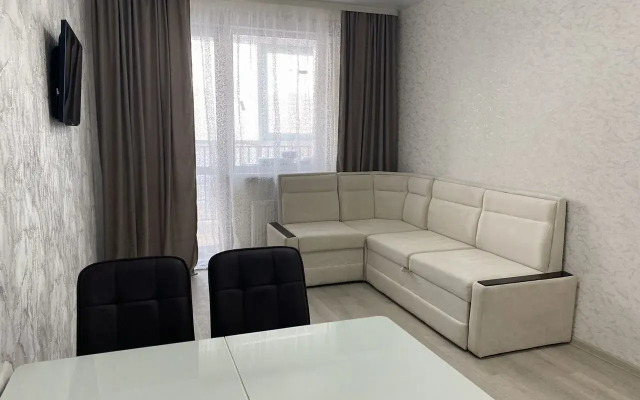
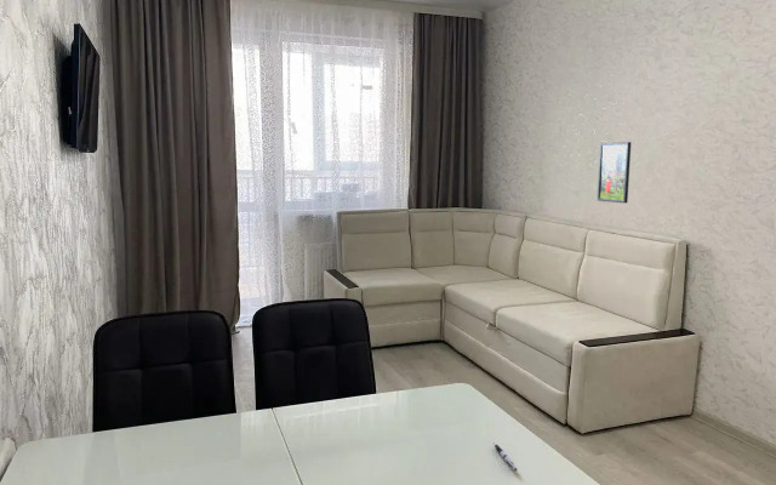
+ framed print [597,141,632,204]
+ pen [492,441,518,472]
